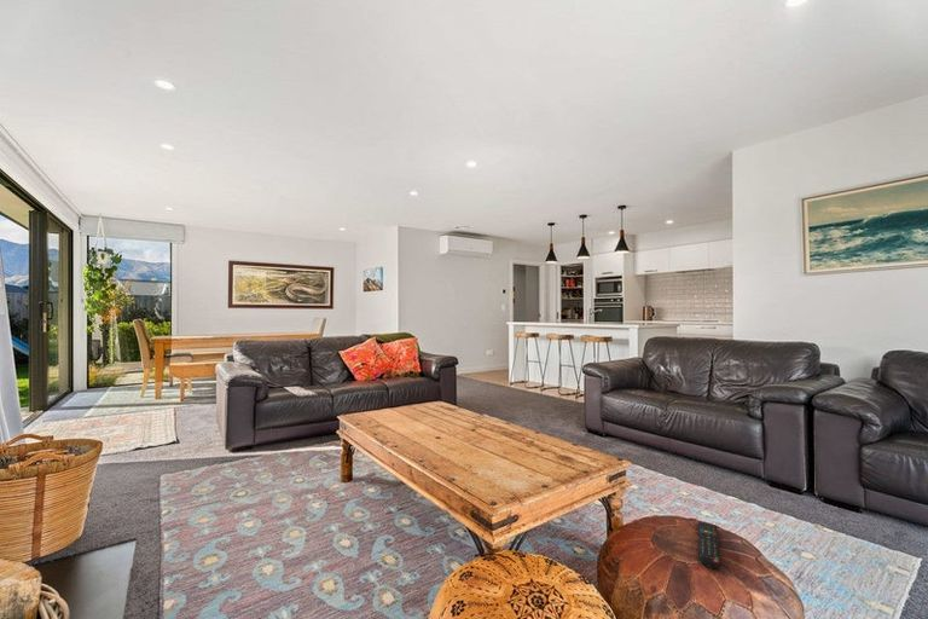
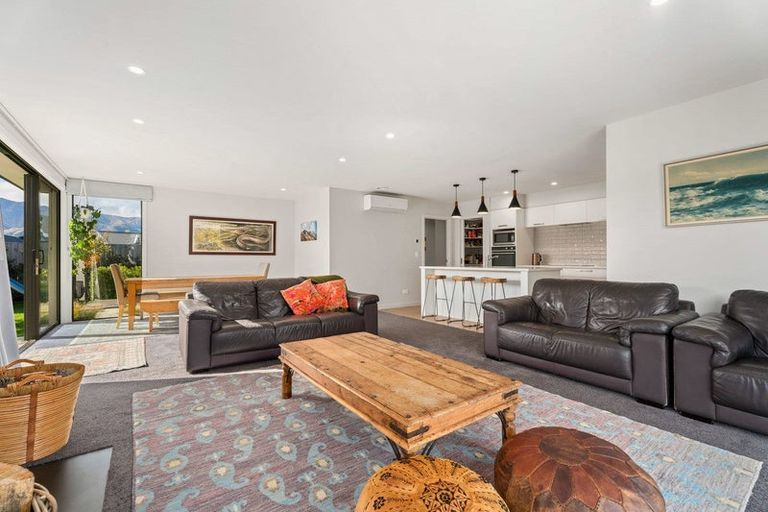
- remote control [697,521,723,569]
